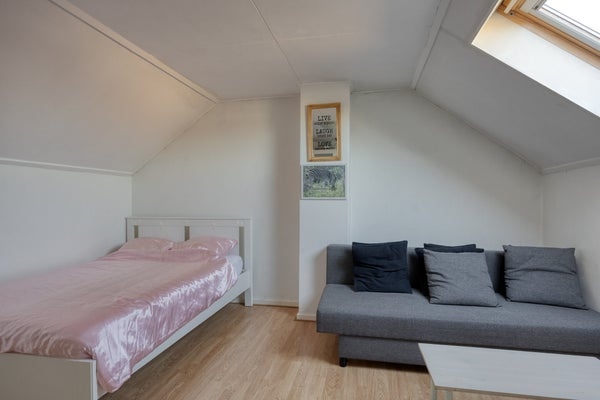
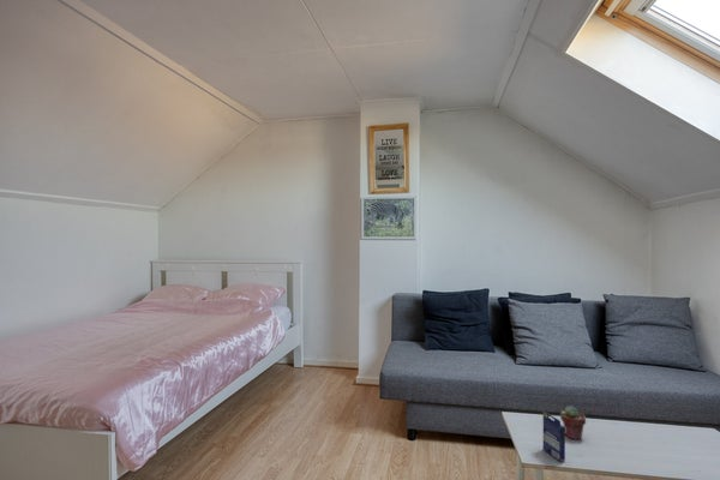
+ small box [541,410,566,463]
+ potted succulent [559,404,587,442]
